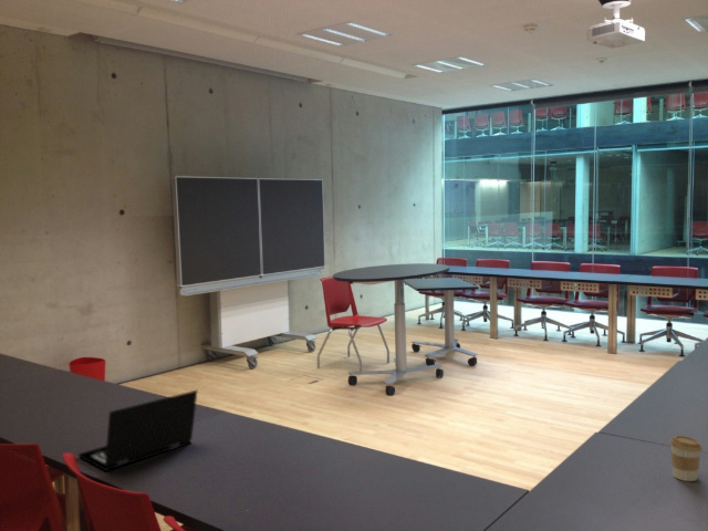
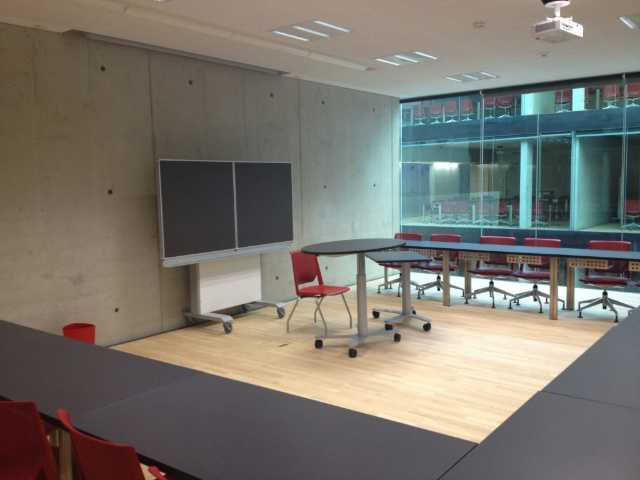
- coffee cup [669,435,704,482]
- laptop [77,389,199,472]
